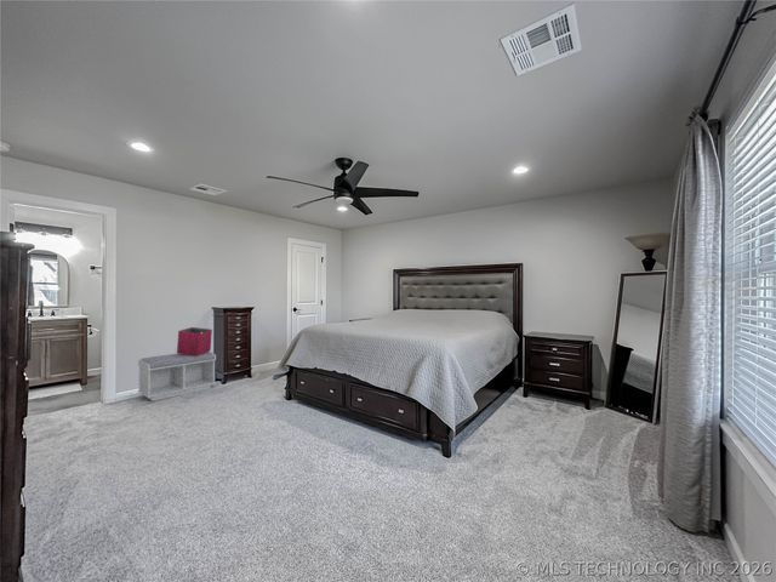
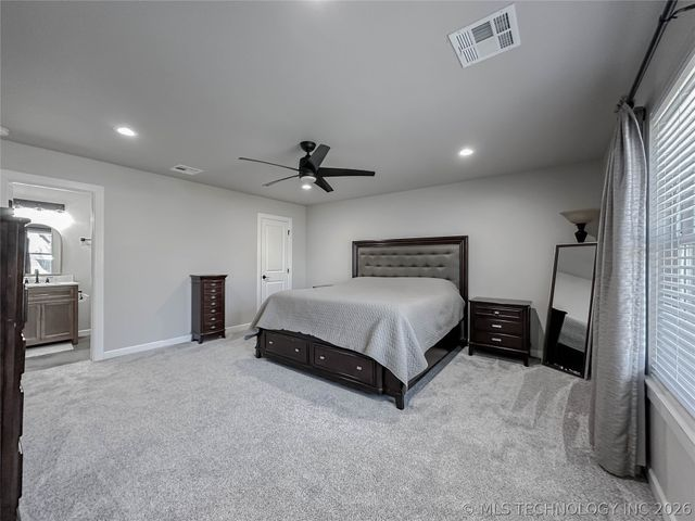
- bench [137,350,217,403]
- storage bin [176,326,213,356]
